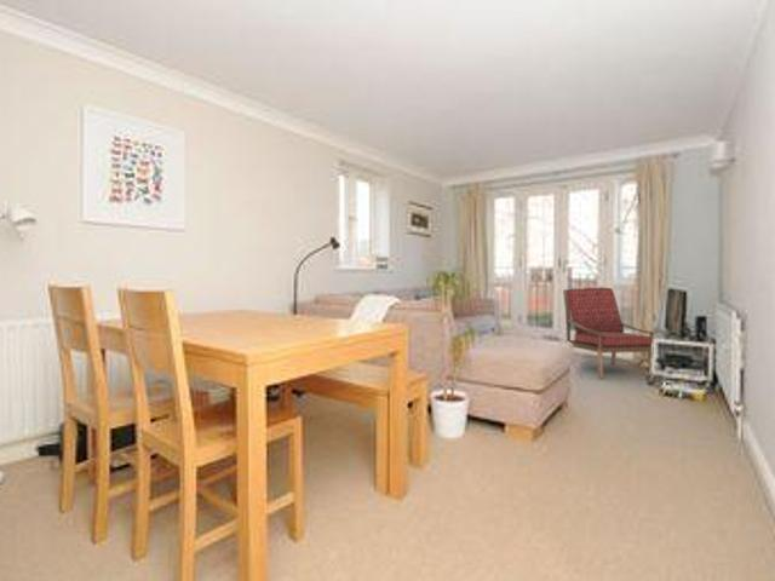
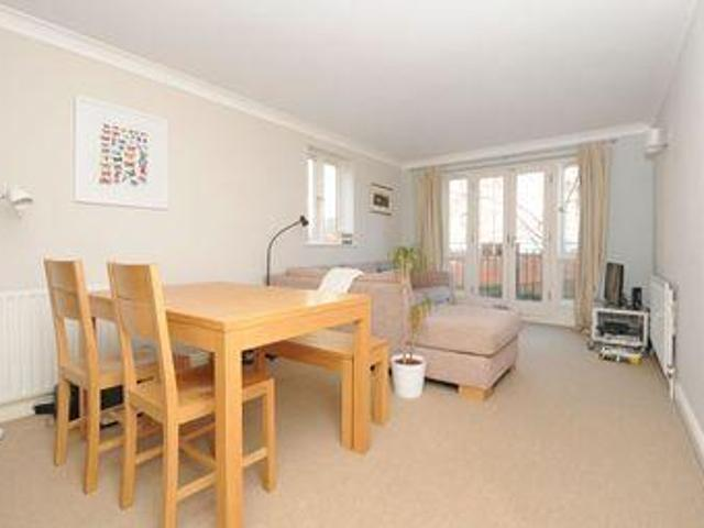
- armchair [562,286,658,379]
